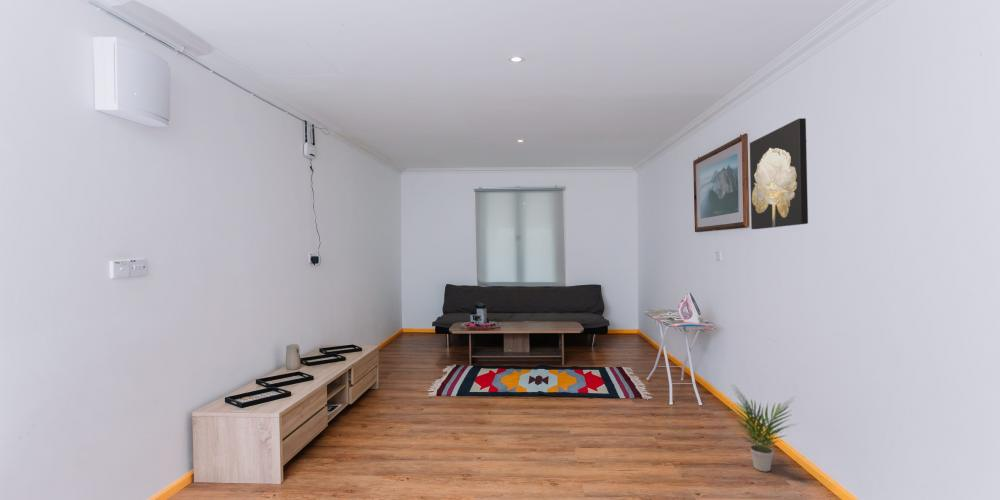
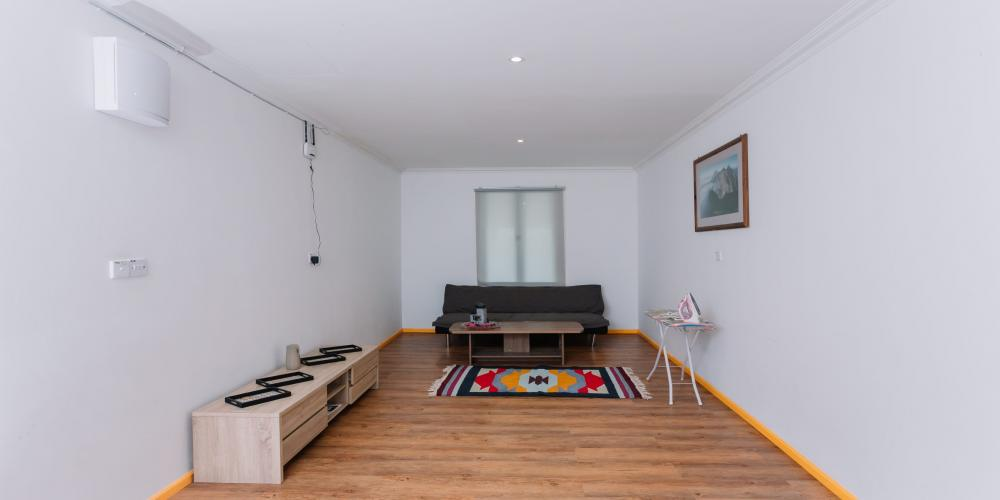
- potted plant [729,384,798,473]
- wall art [749,117,809,230]
